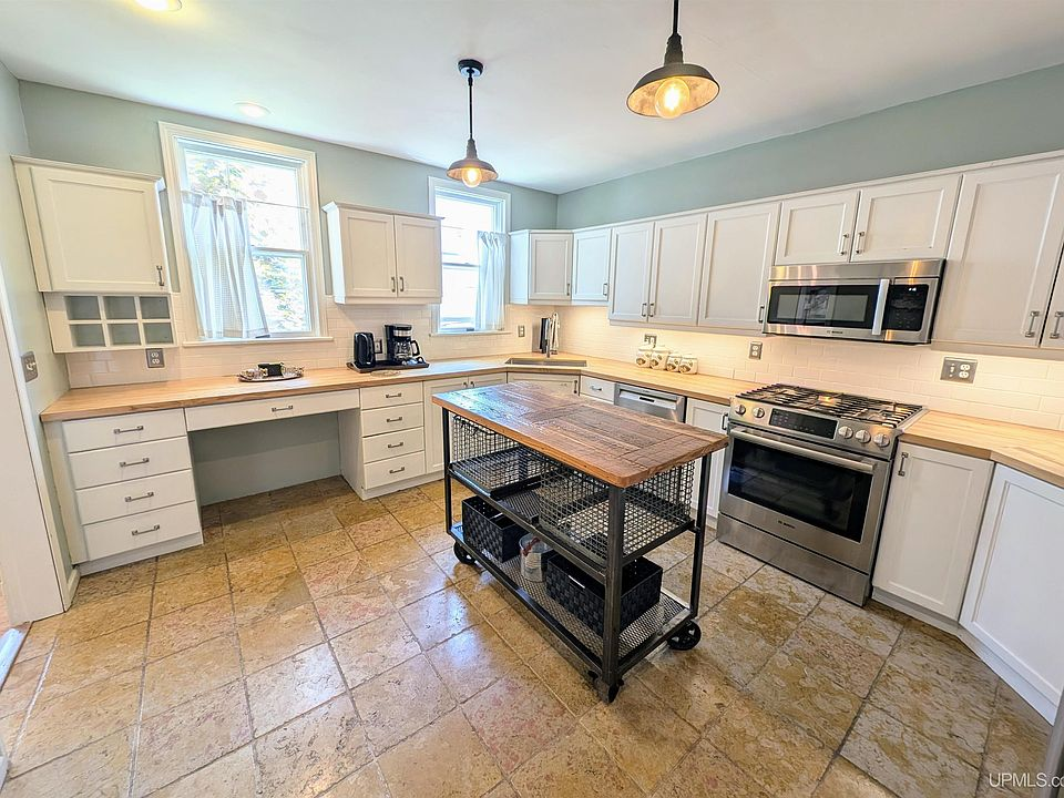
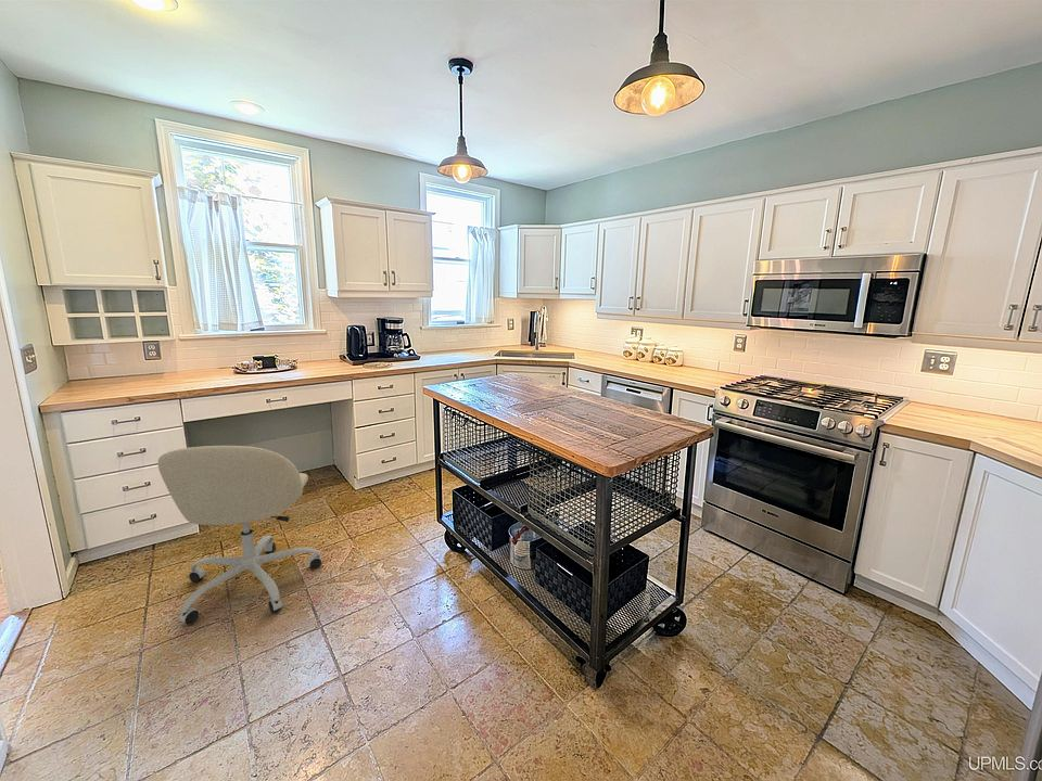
+ office chair [156,445,323,625]
